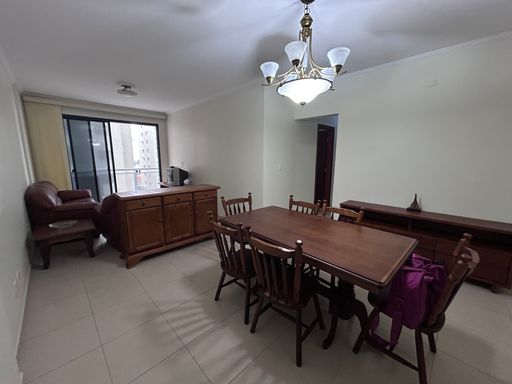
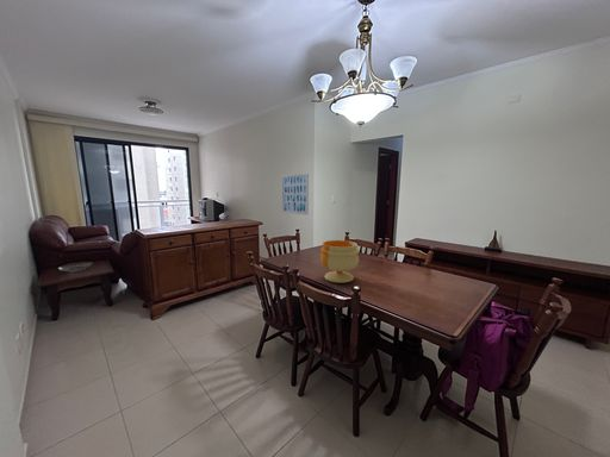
+ wall art [281,173,310,217]
+ footed bowl [319,239,360,284]
